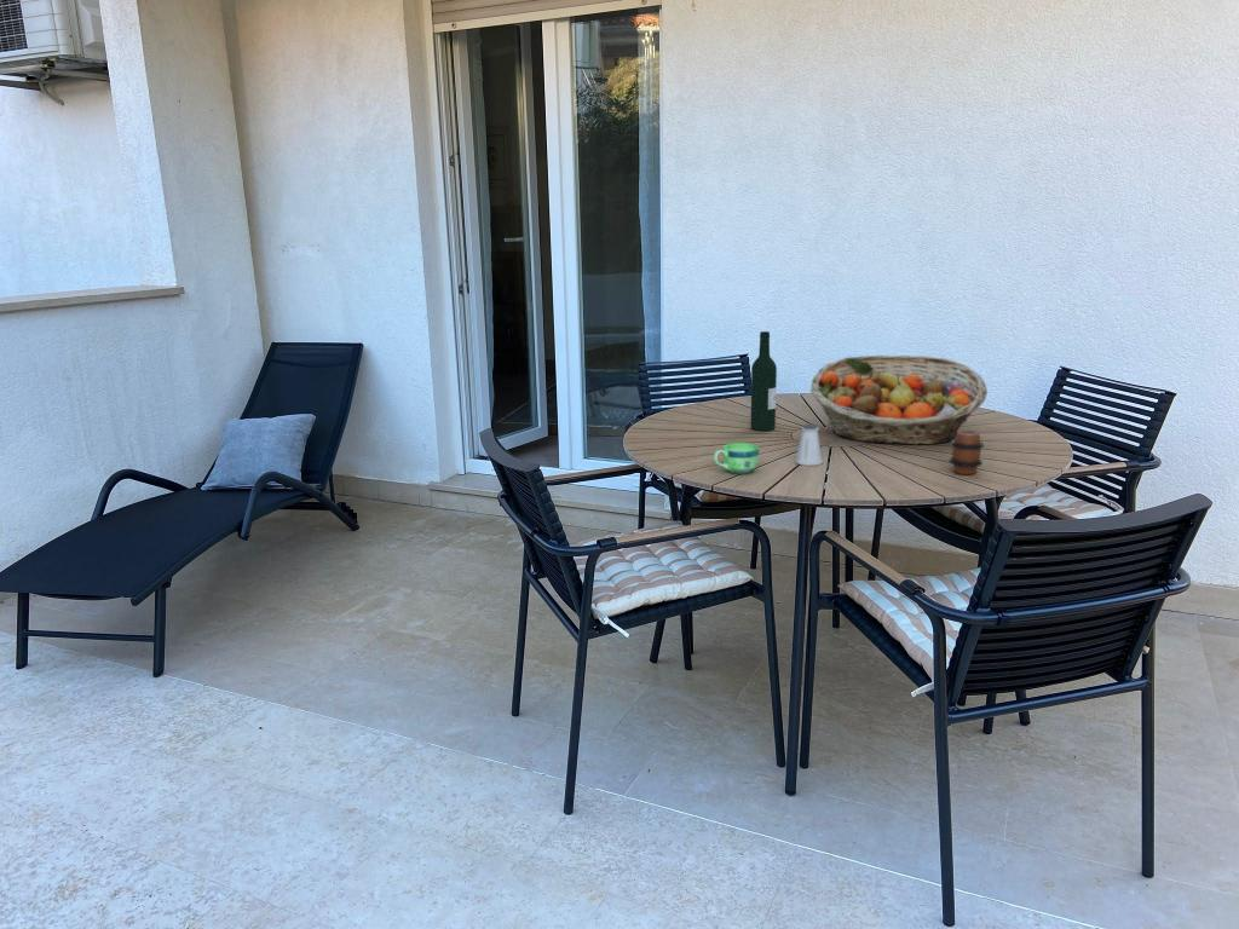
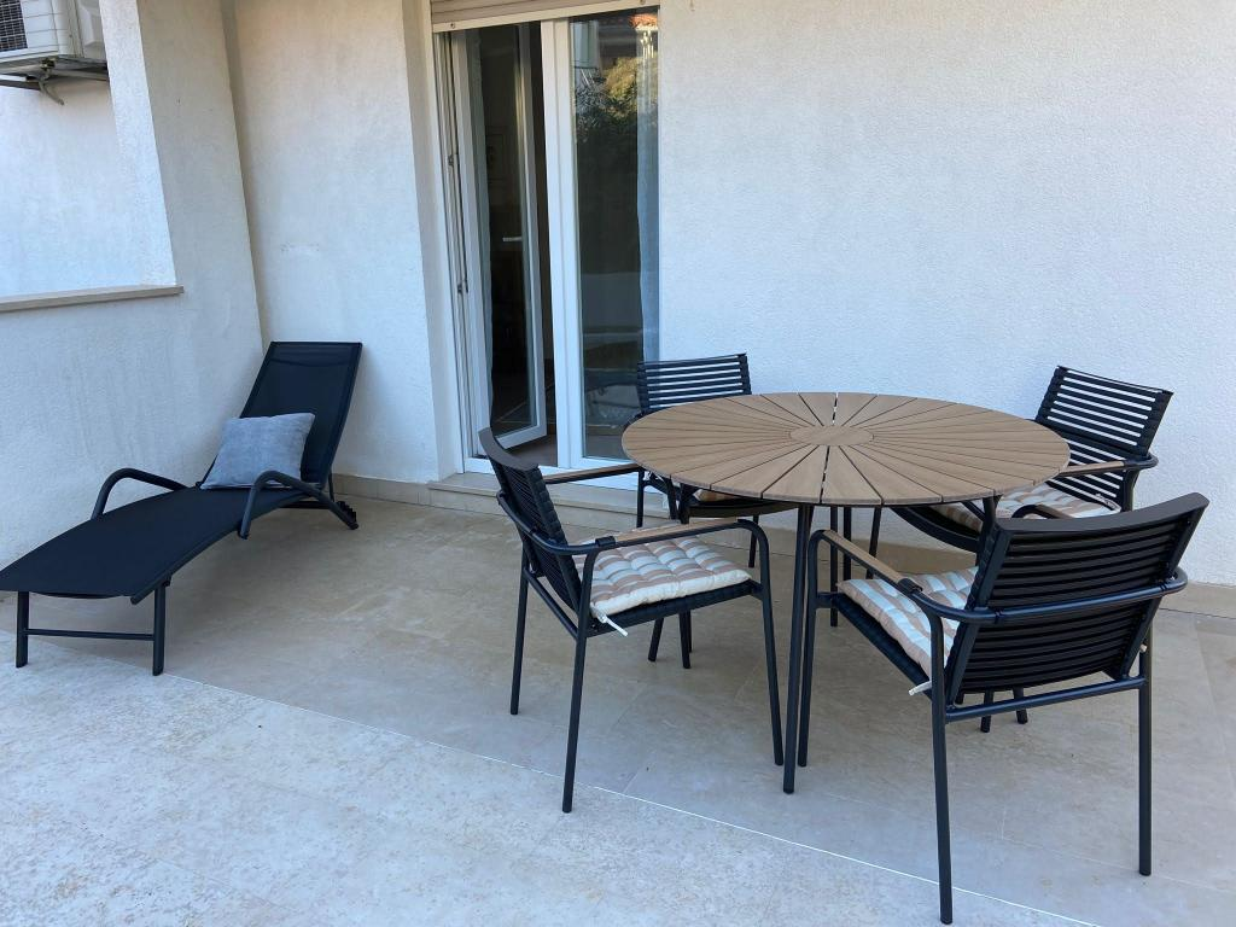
- cup [713,442,760,475]
- saltshaker [794,422,824,467]
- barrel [949,429,985,475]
- fruit basket [809,354,989,446]
- wine bottle [749,330,778,432]
